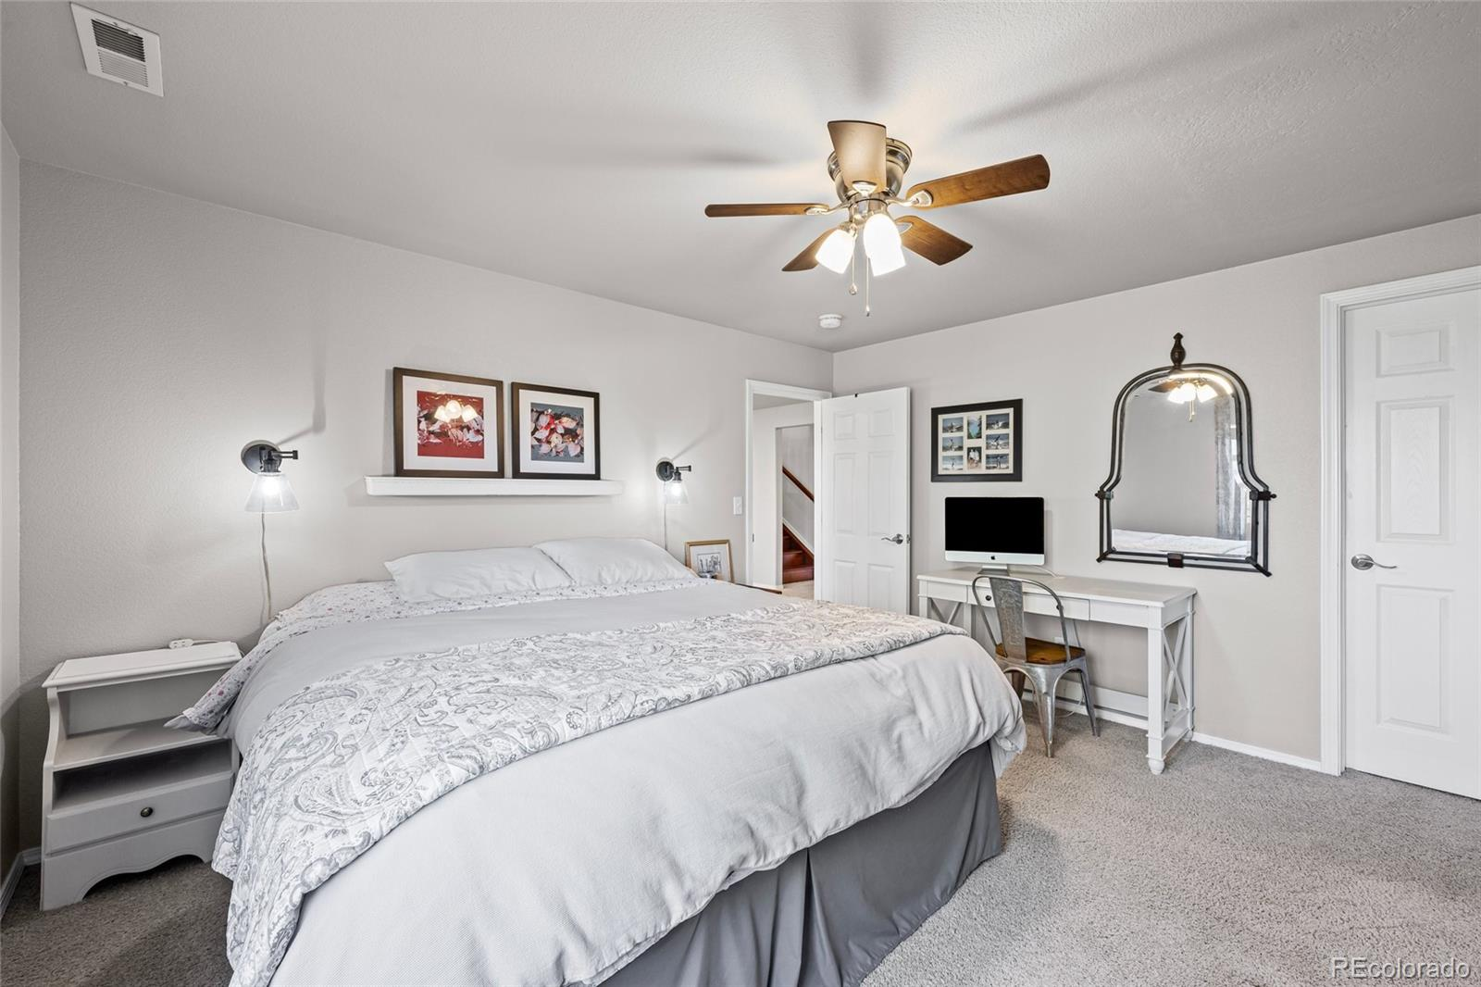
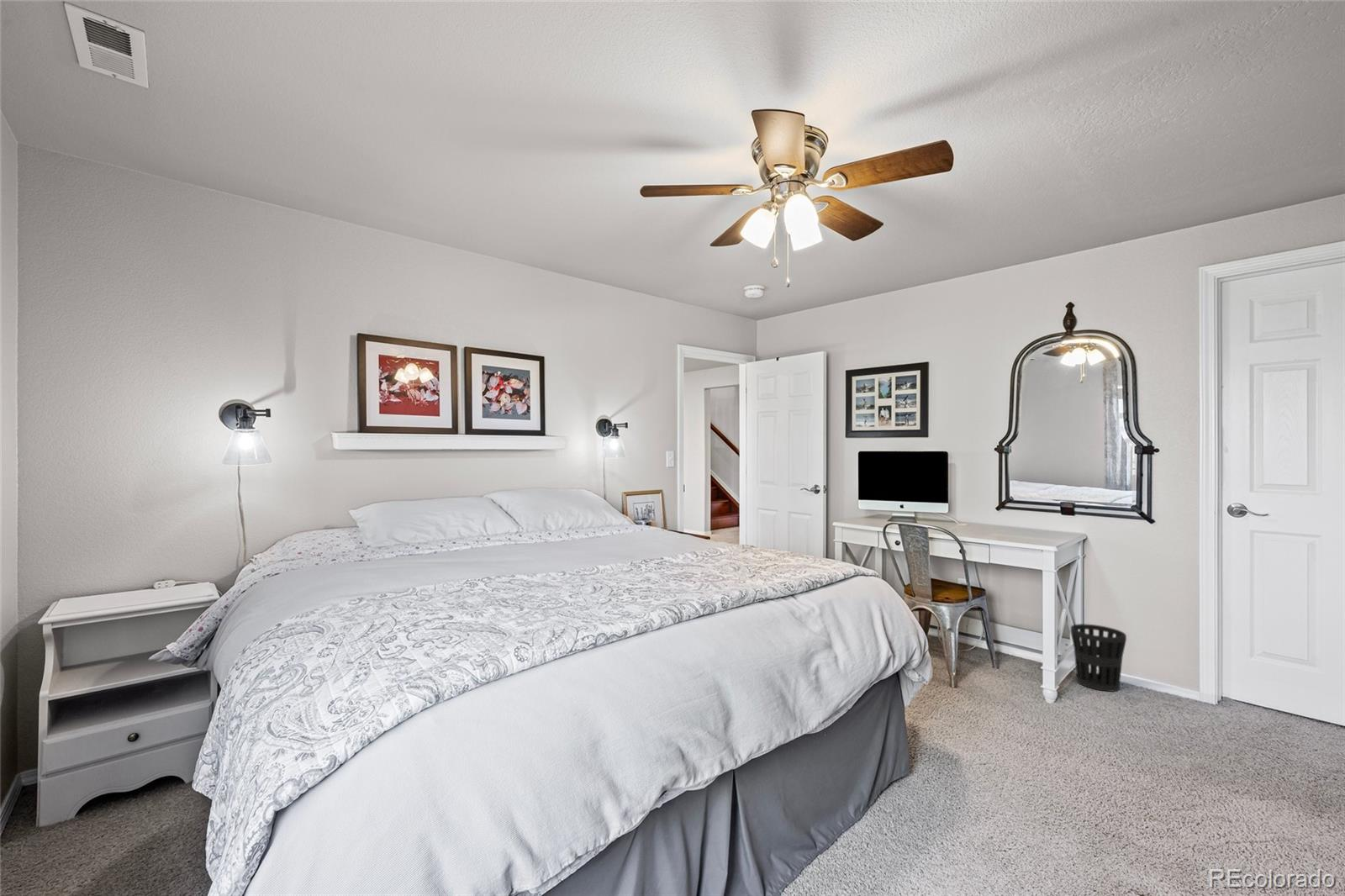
+ wastebasket [1070,623,1127,693]
